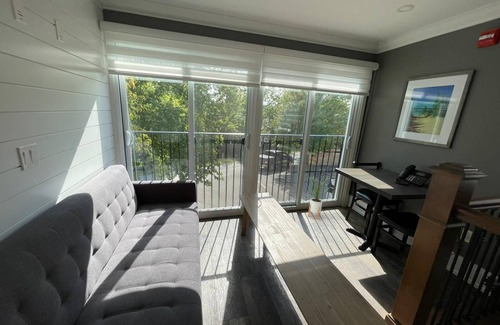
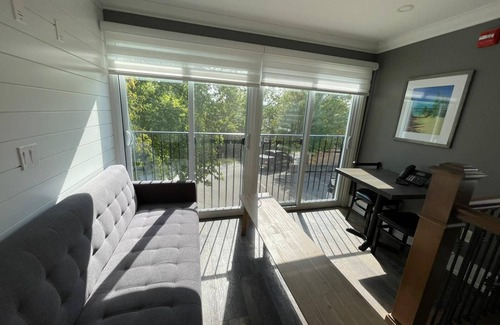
- house plant [307,174,330,220]
